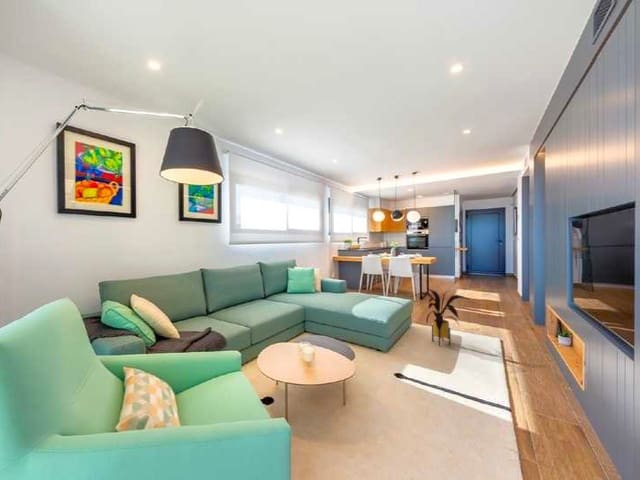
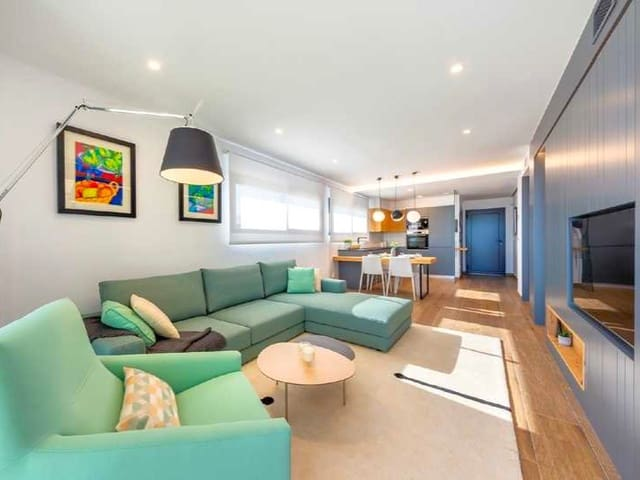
- house plant [411,288,471,347]
